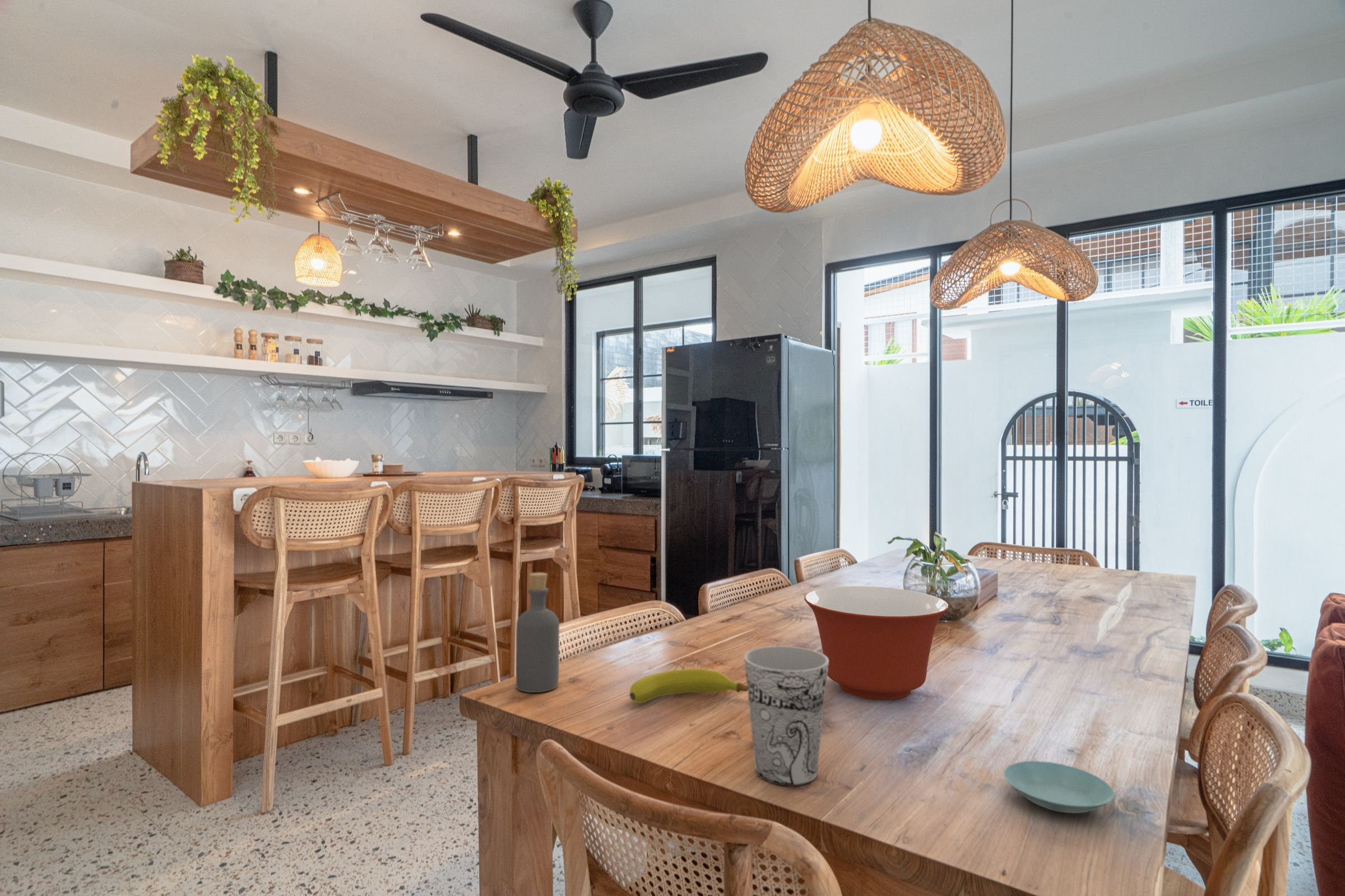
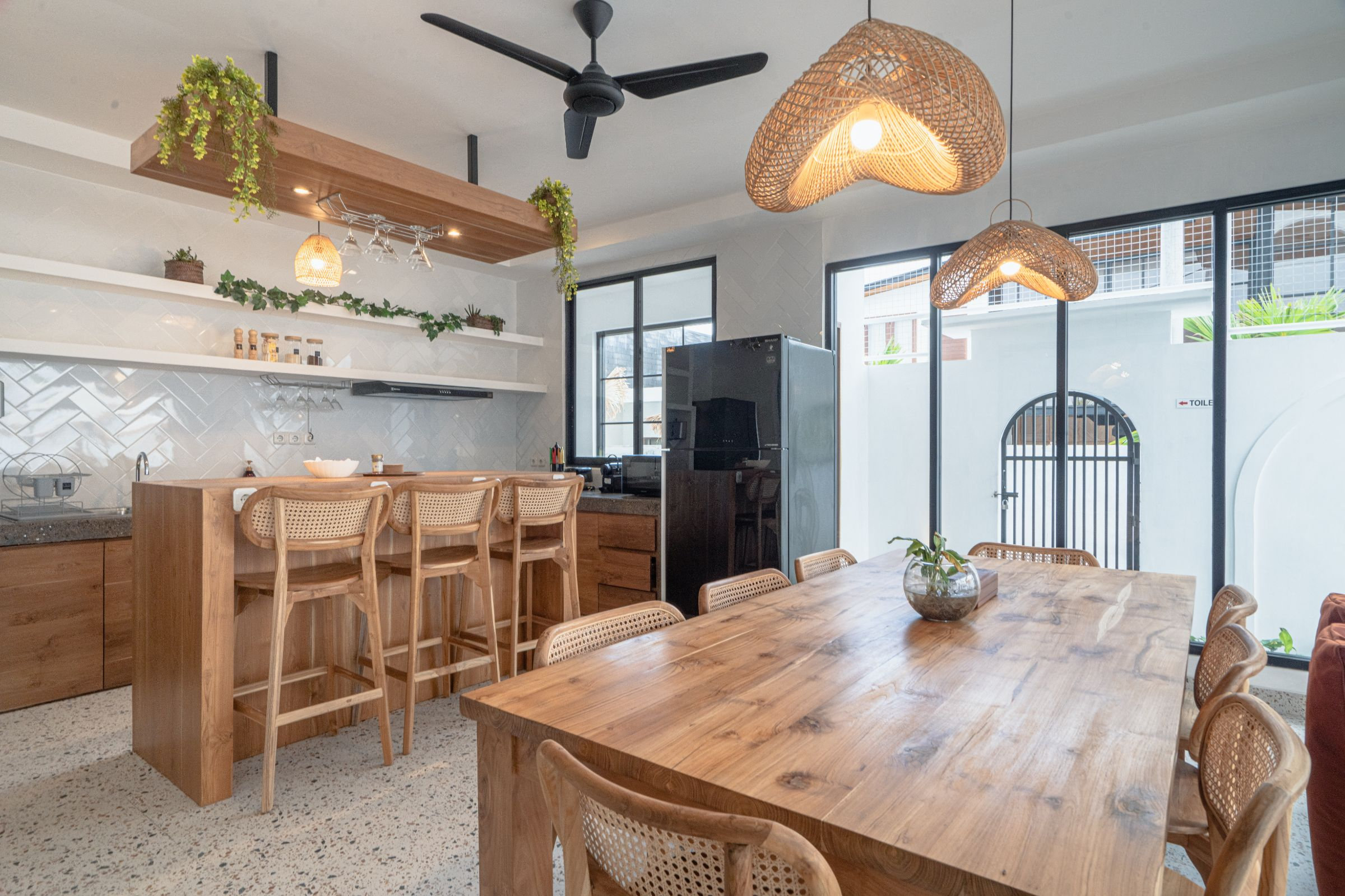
- bottle [516,572,560,693]
- saucer [1003,760,1115,814]
- mixing bowl [804,586,949,700]
- cup [744,646,828,786]
- fruit [629,668,748,704]
